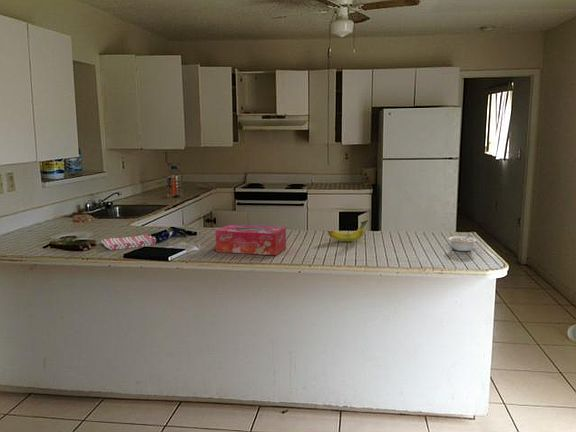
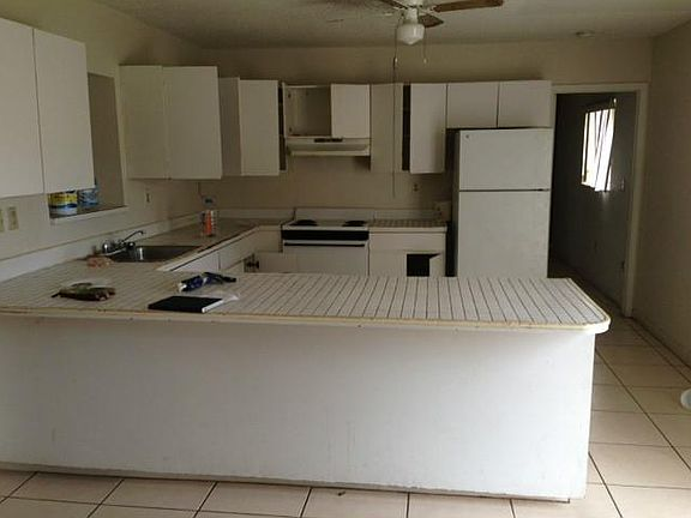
- dish towel [100,233,157,251]
- fruit [326,219,369,243]
- legume [447,233,477,252]
- tissue box [215,224,287,256]
